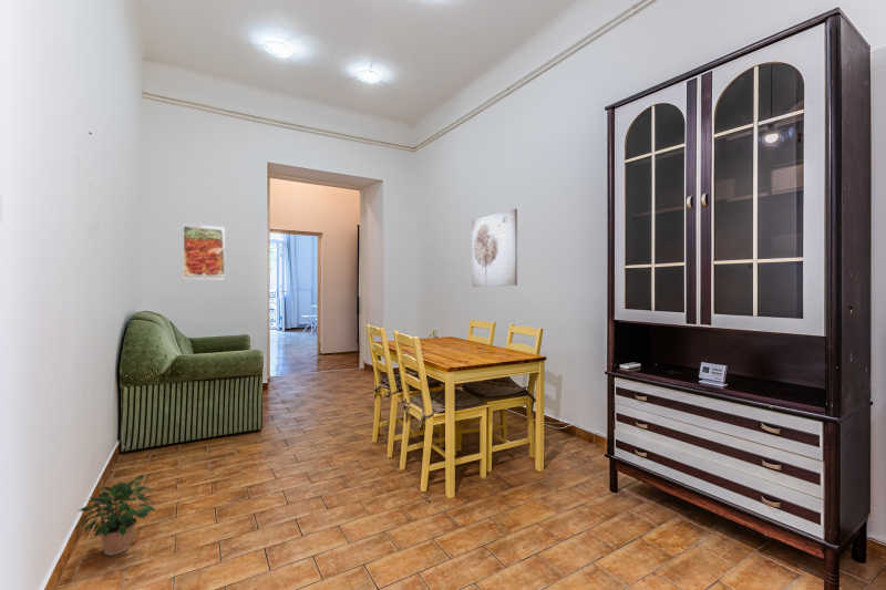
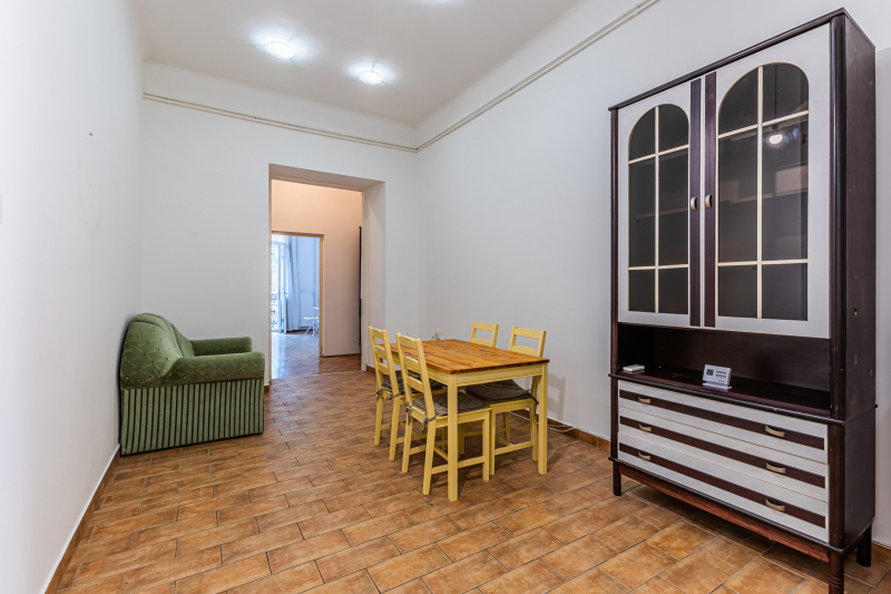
- potted plant [74,474,156,557]
- wall art [471,208,518,288]
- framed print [183,222,226,281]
